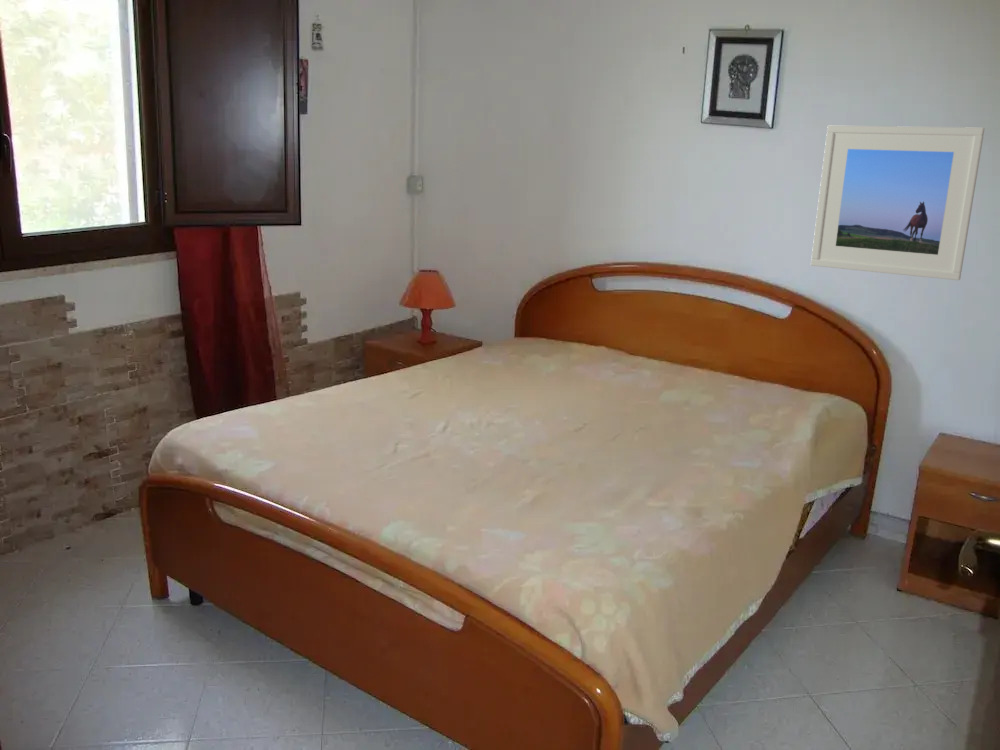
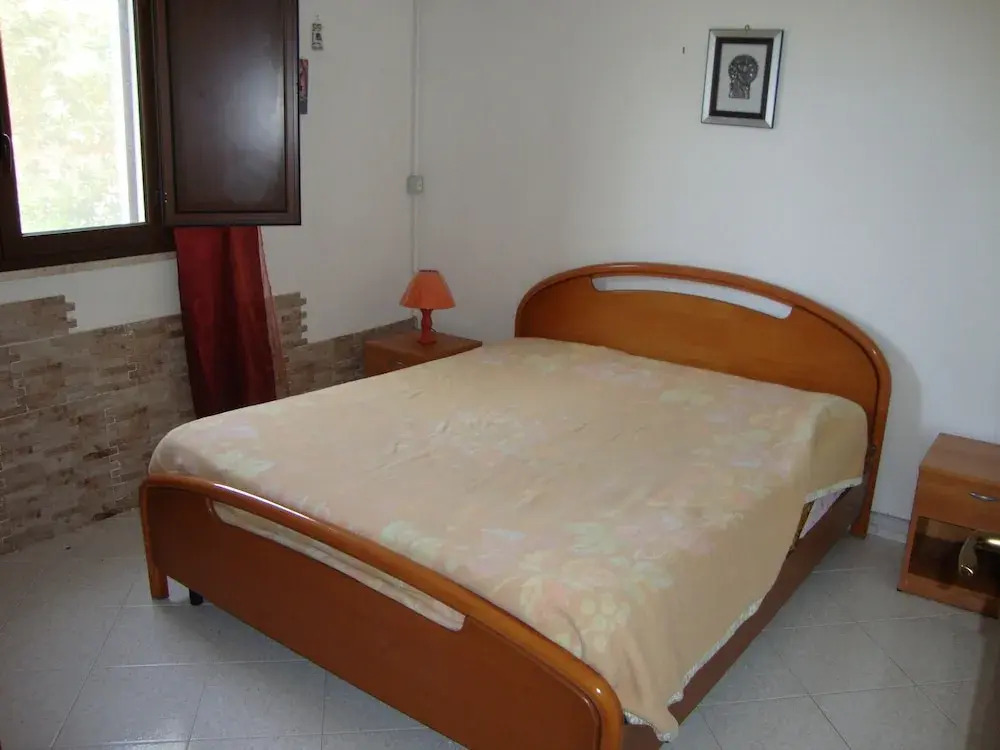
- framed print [810,125,986,281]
